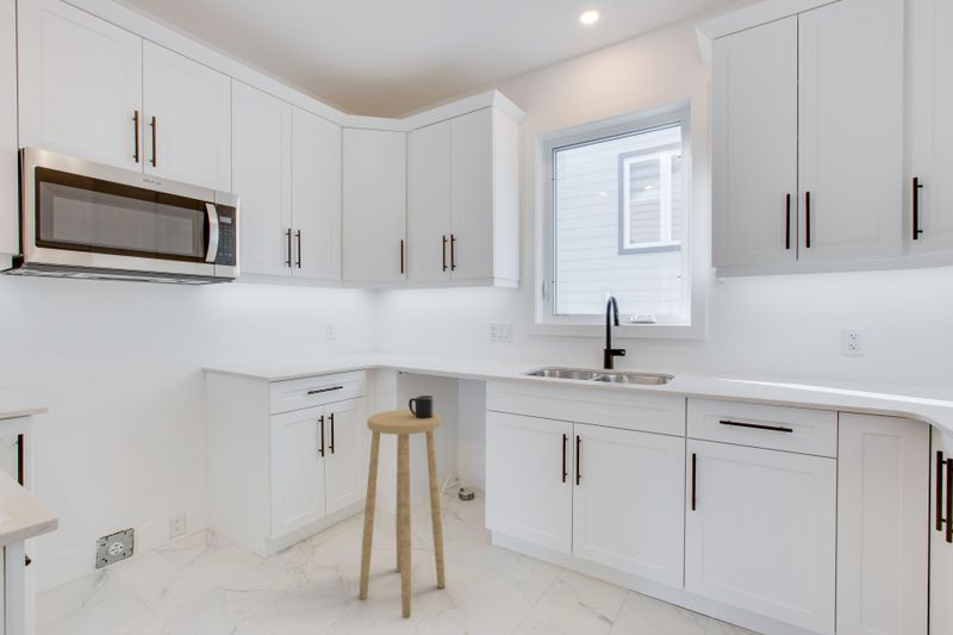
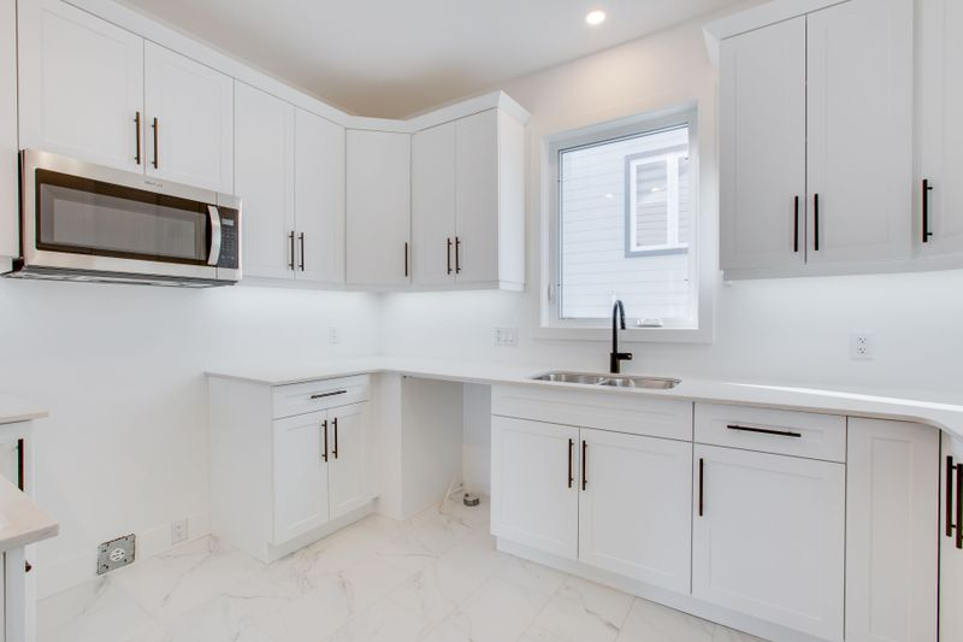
- mug [407,394,435,418]
- stool [359,409,447,620]
